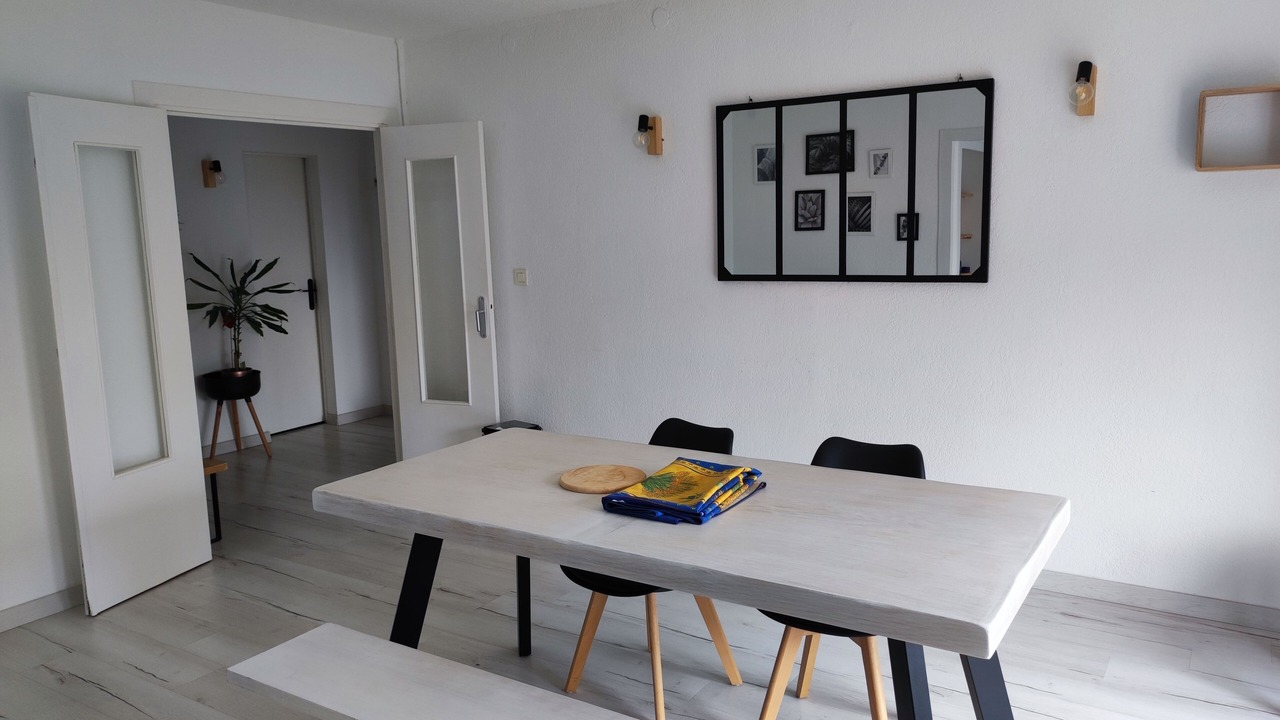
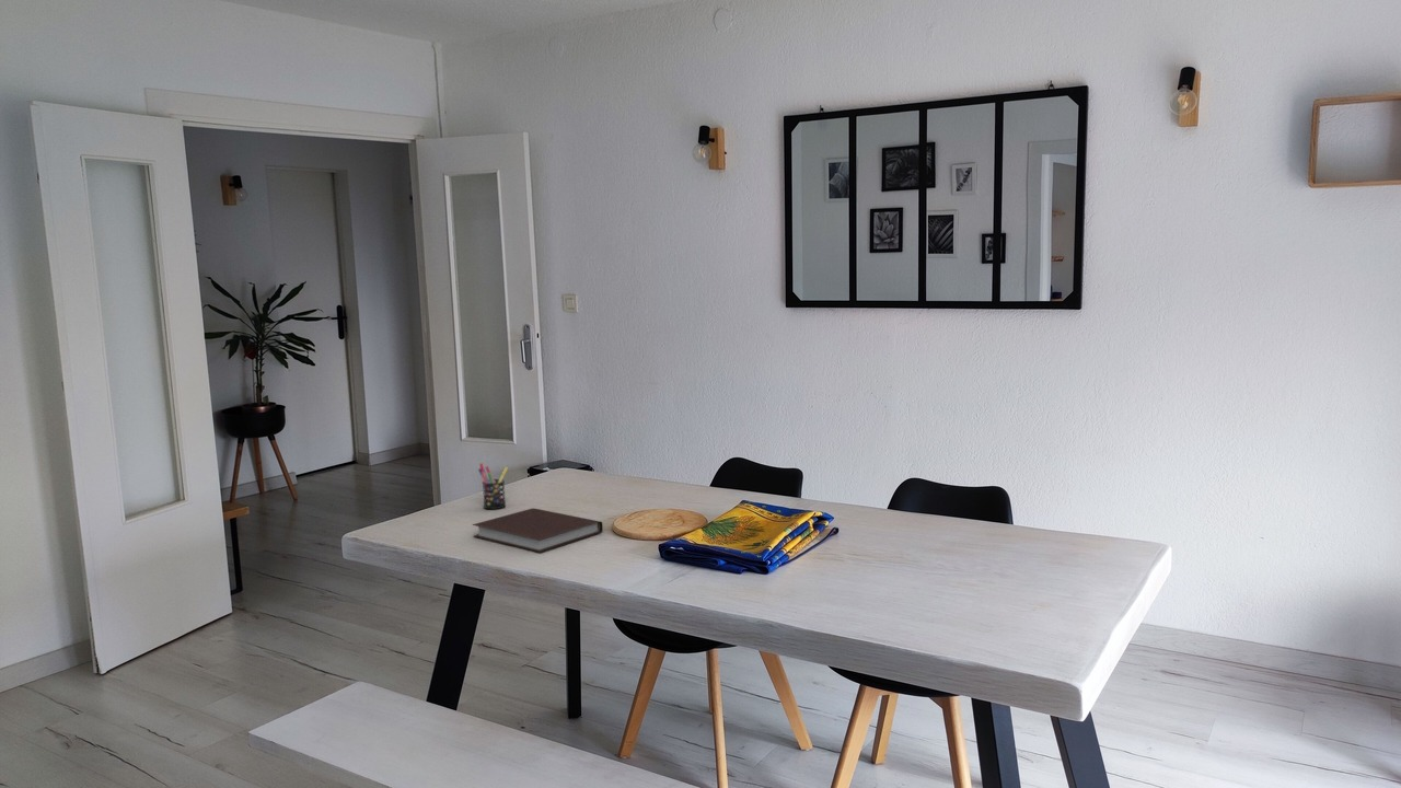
+ pen holder [477,462,509,510]
+ notebook [472,508,604,554]
